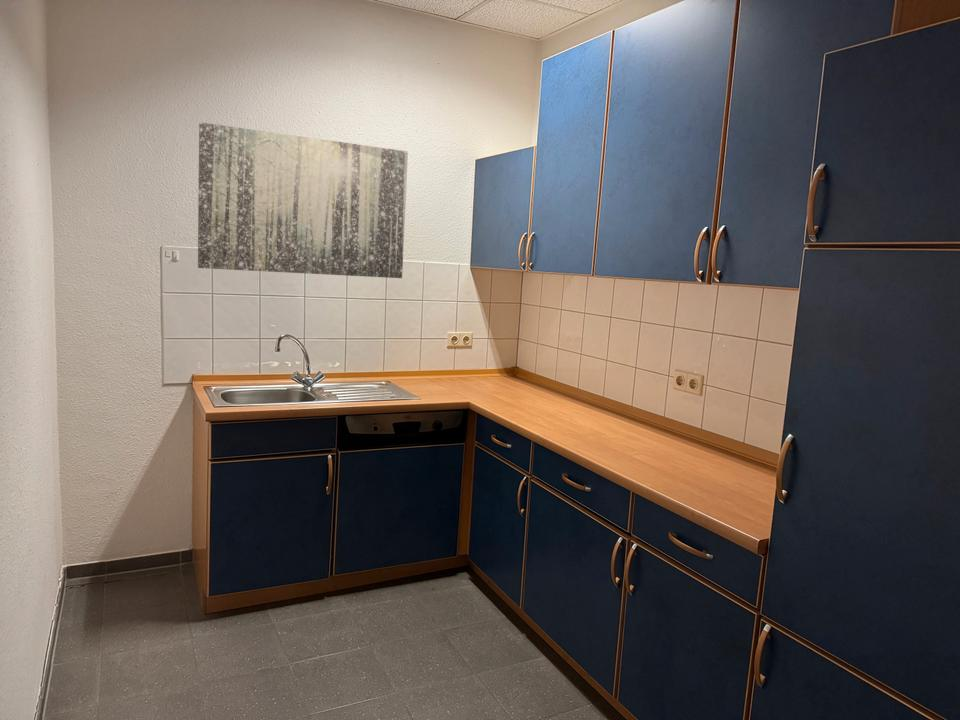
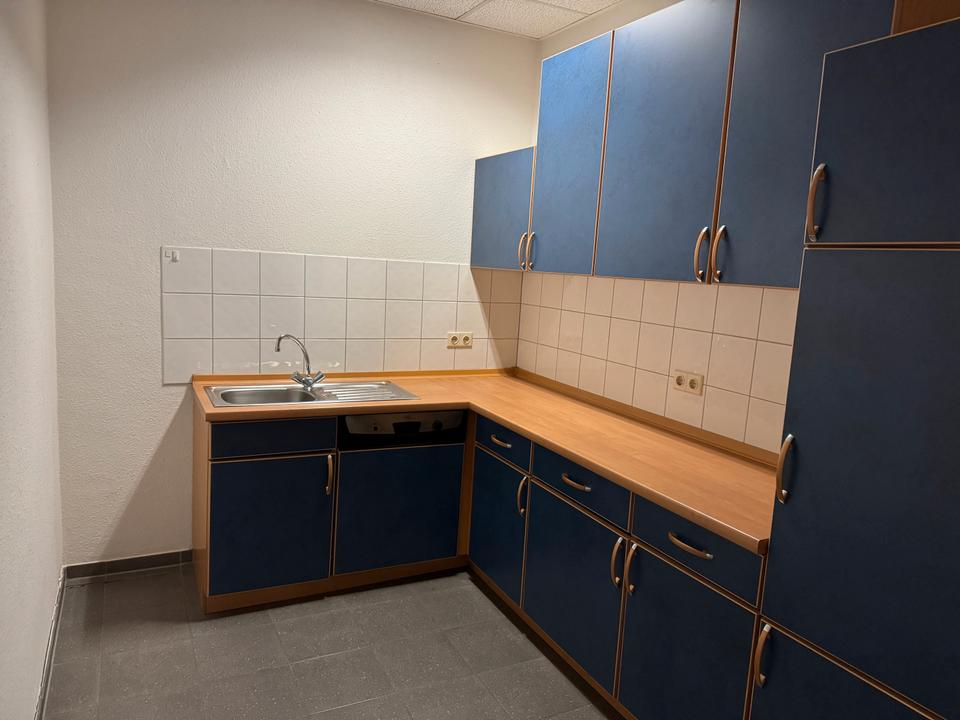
- wall art [197,121,409,279]
